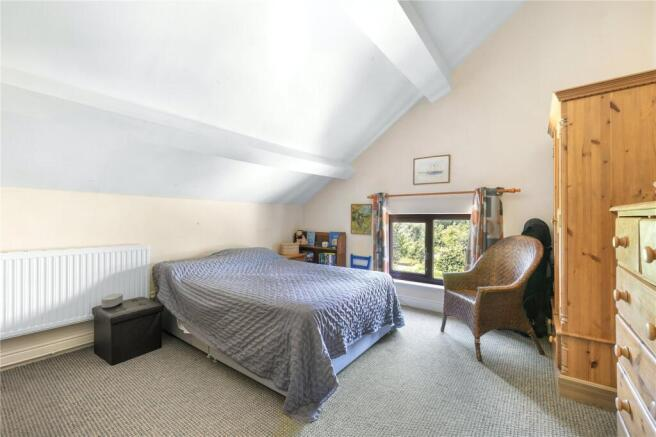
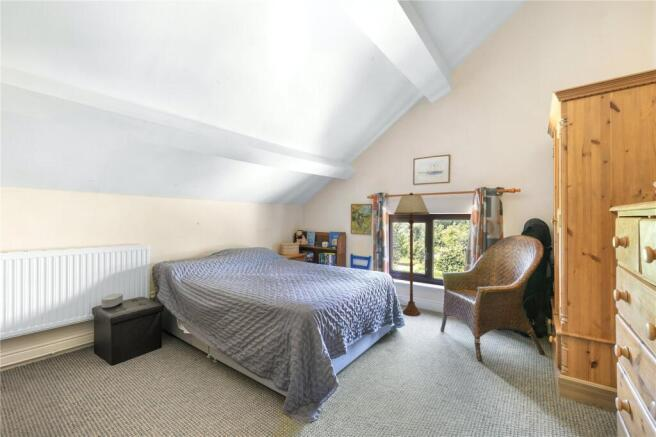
+ floor lamp [393,192,431,317]
